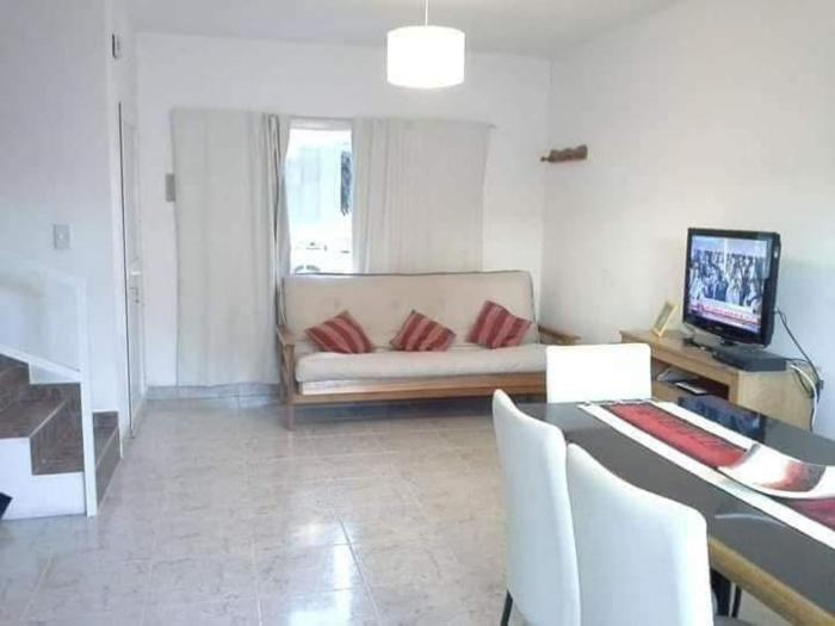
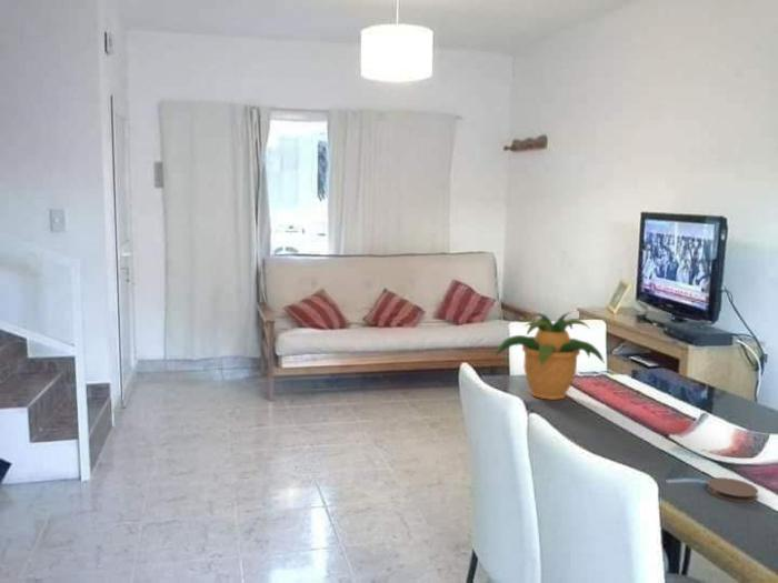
+ coaster [706,476,759,503]
+ potted plant [492,311,605,401]
